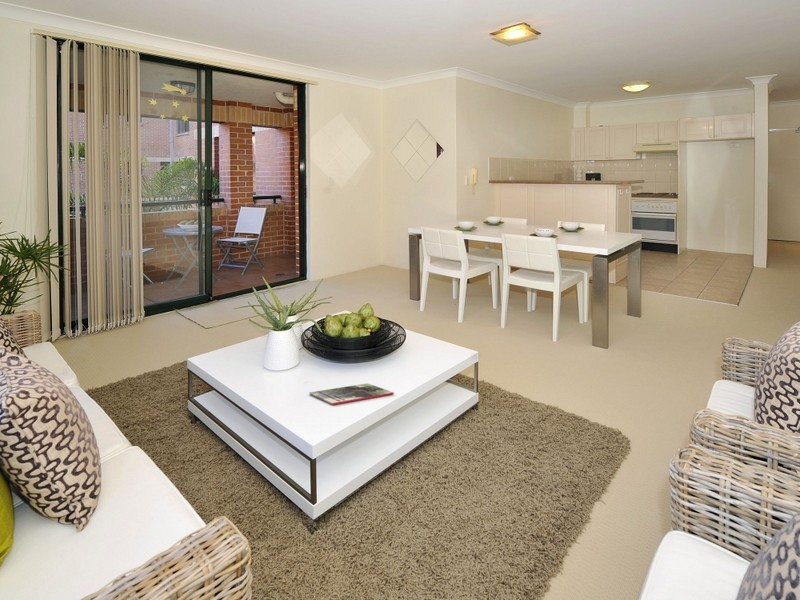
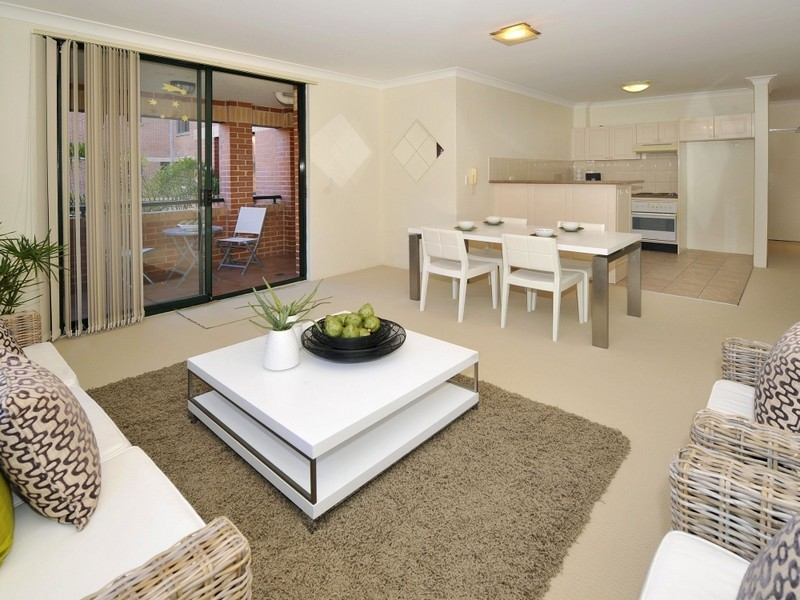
- magazine [308,382,395,406]
